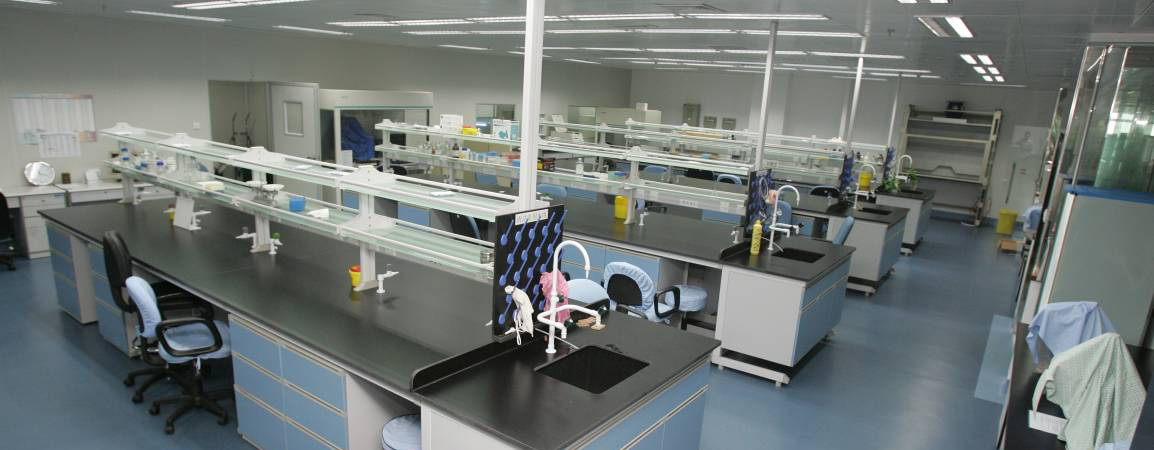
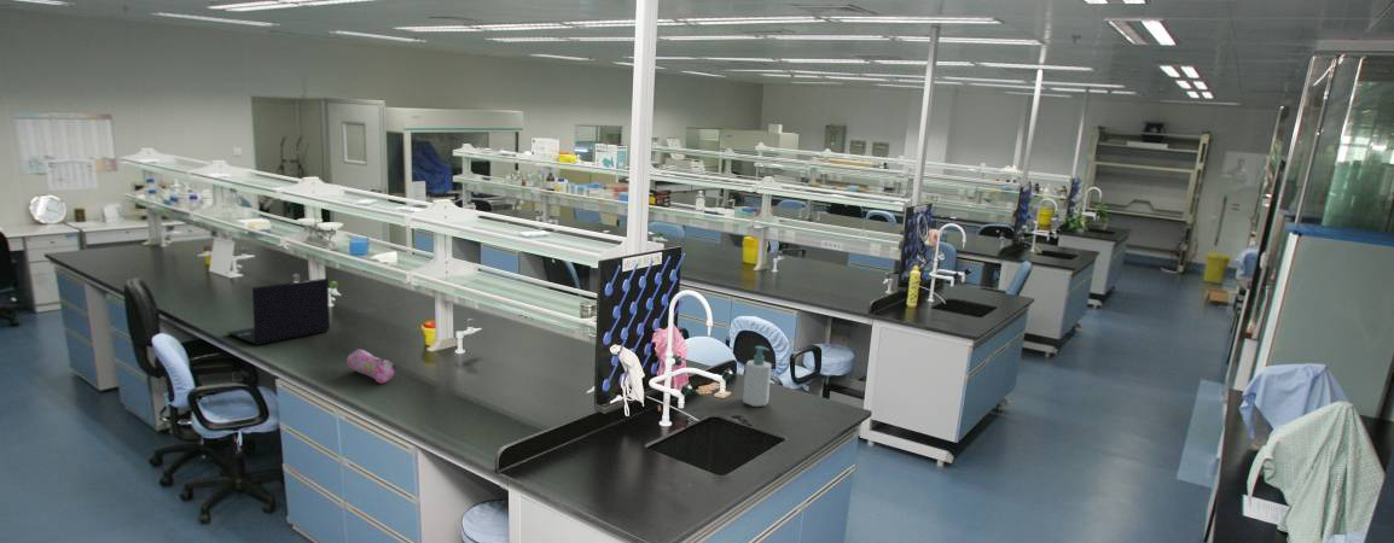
+ soap bottle [742,345,773,408]
+ laptop [226,278,331,346]
+ pencil case [345,349,397,384]
